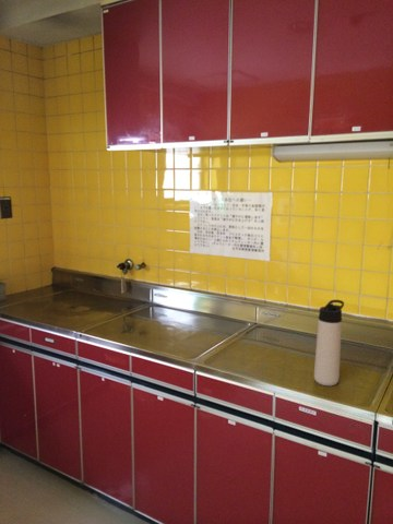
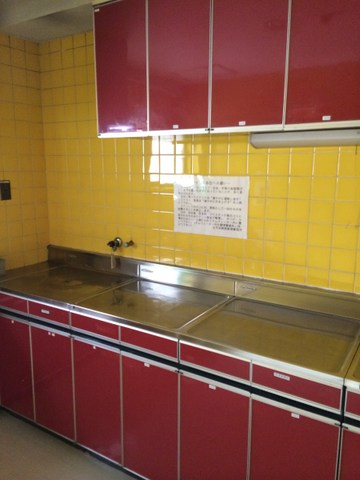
- thermos bottle [313,299,345,386]
